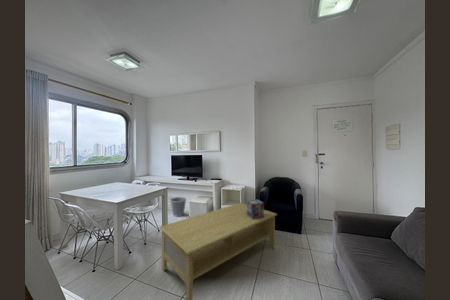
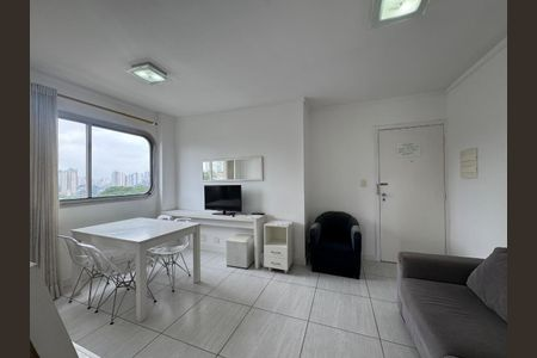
- decorative box [246,199,265,219]
- coffee table [158,202,278,300]
- wastebasket [169,196,187,217]
